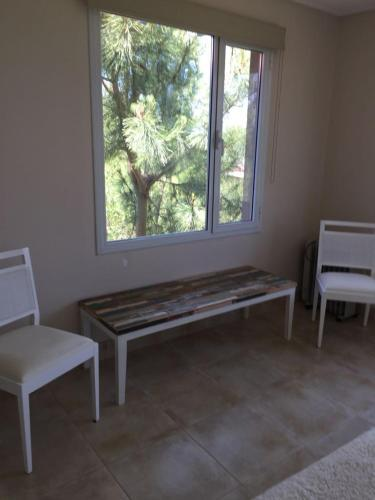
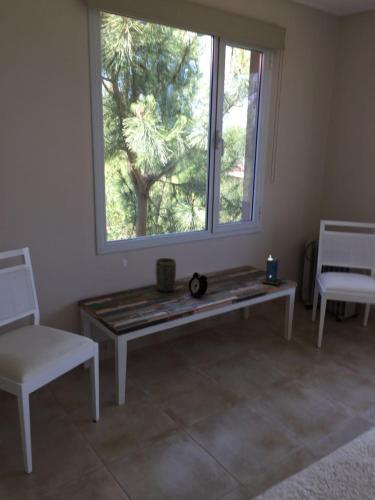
+ candle [261,254,282,286]
+ plant pot [155,257,177,293]
+ alarm clock [188,271,209,299]
